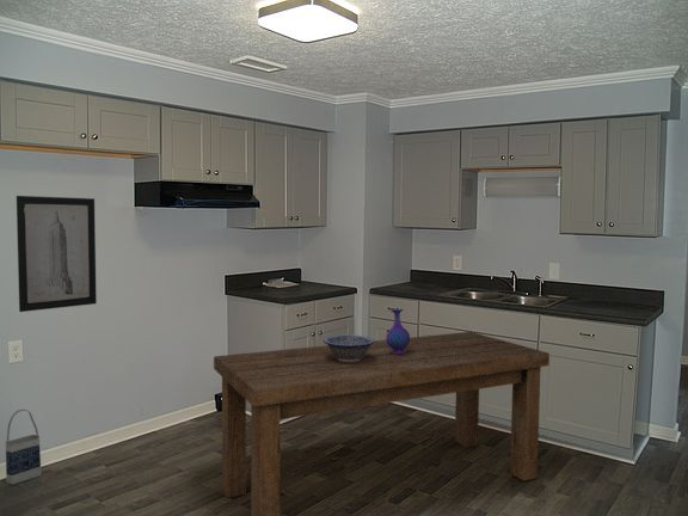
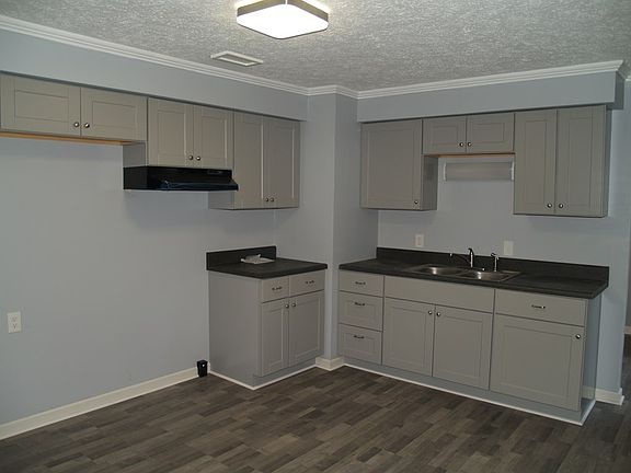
- vase [386,308,411,354]
- dining table [213,331,551,516]
- bag [5,408,42,486]
- wall art [16,195,98,313]
- decorative bowl [322,334,375,362]
